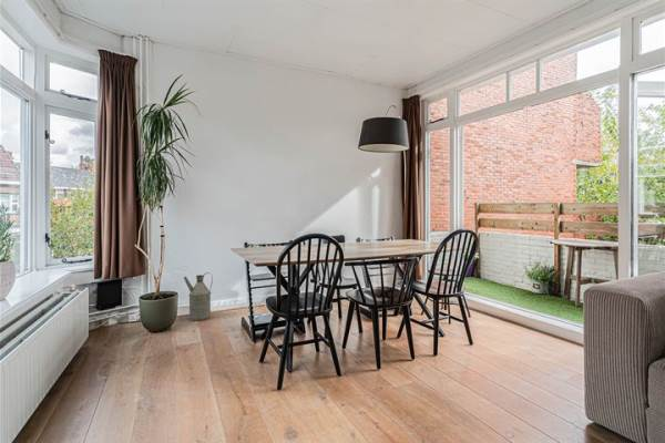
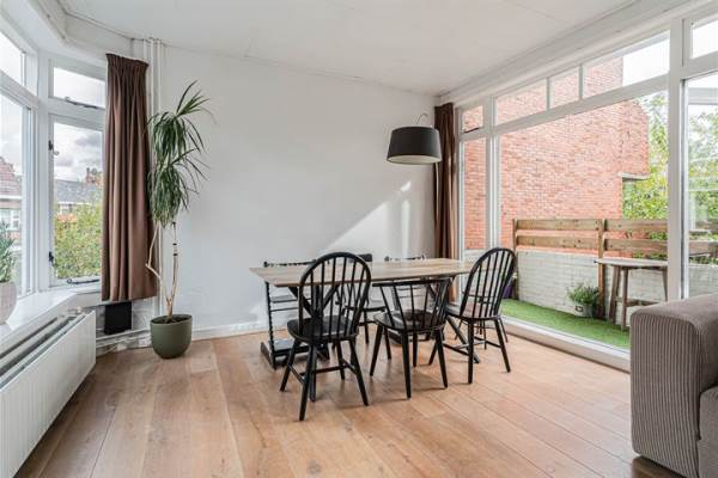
- watering can [183,271,214,321]
